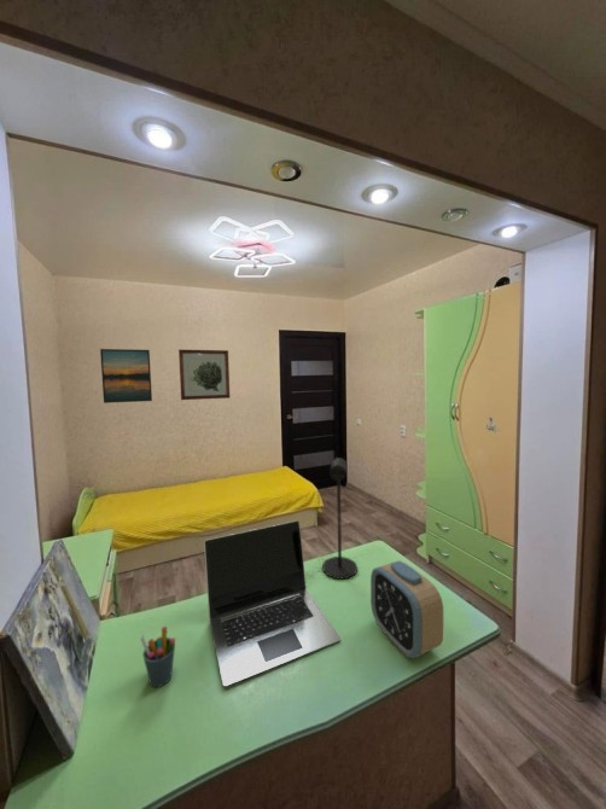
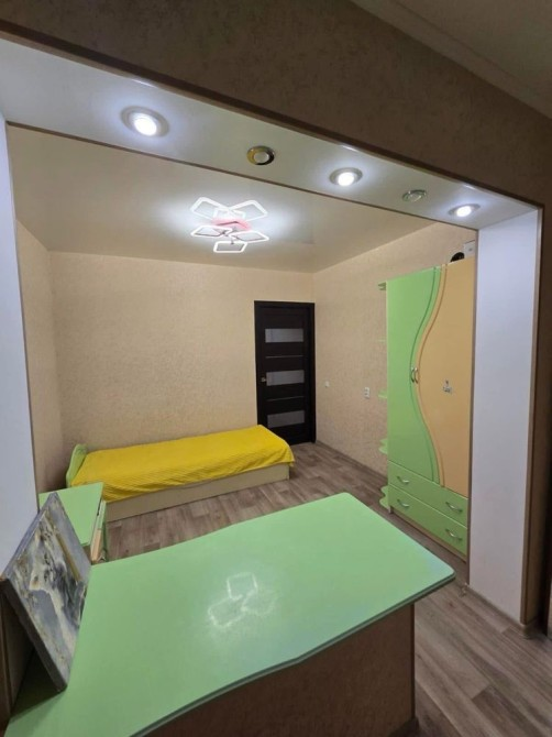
- desk lamp [321,456,359,580]
- laptop [203,519,342,688]
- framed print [99,348,153,405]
- alarm clock [369,559,444,659]
- wall art [177,348,231,401]
- pen holder [140,625,176,688]
